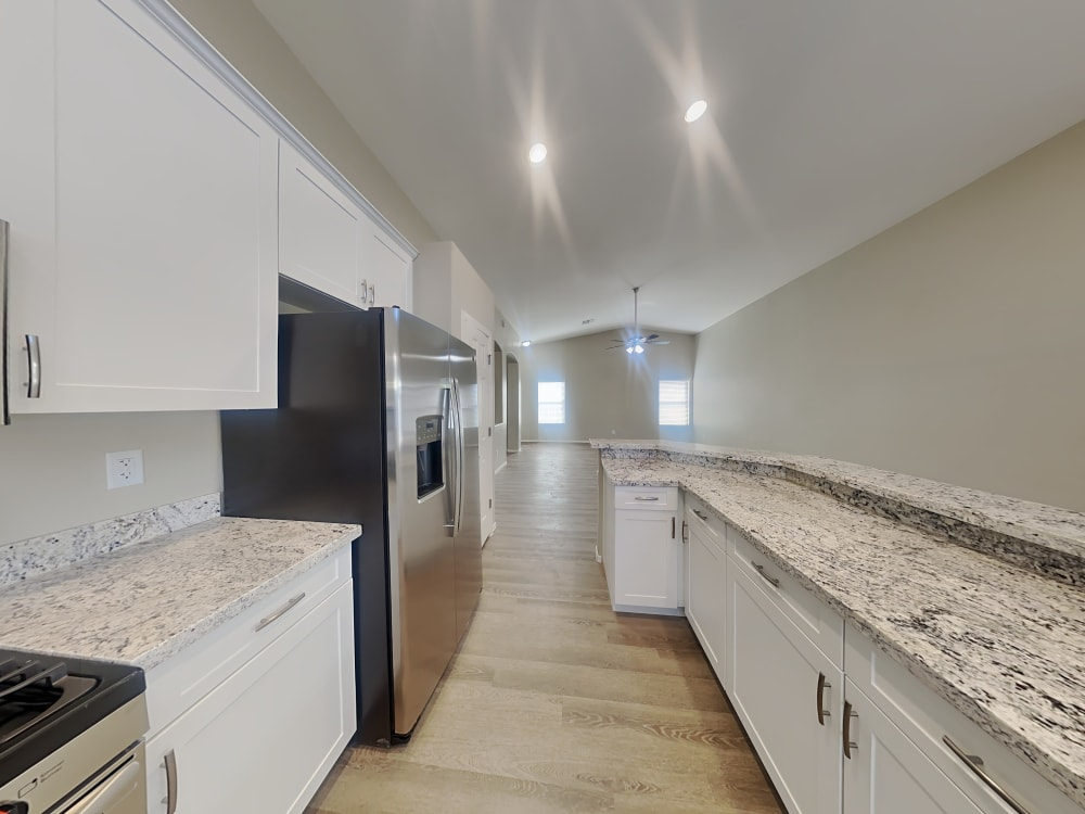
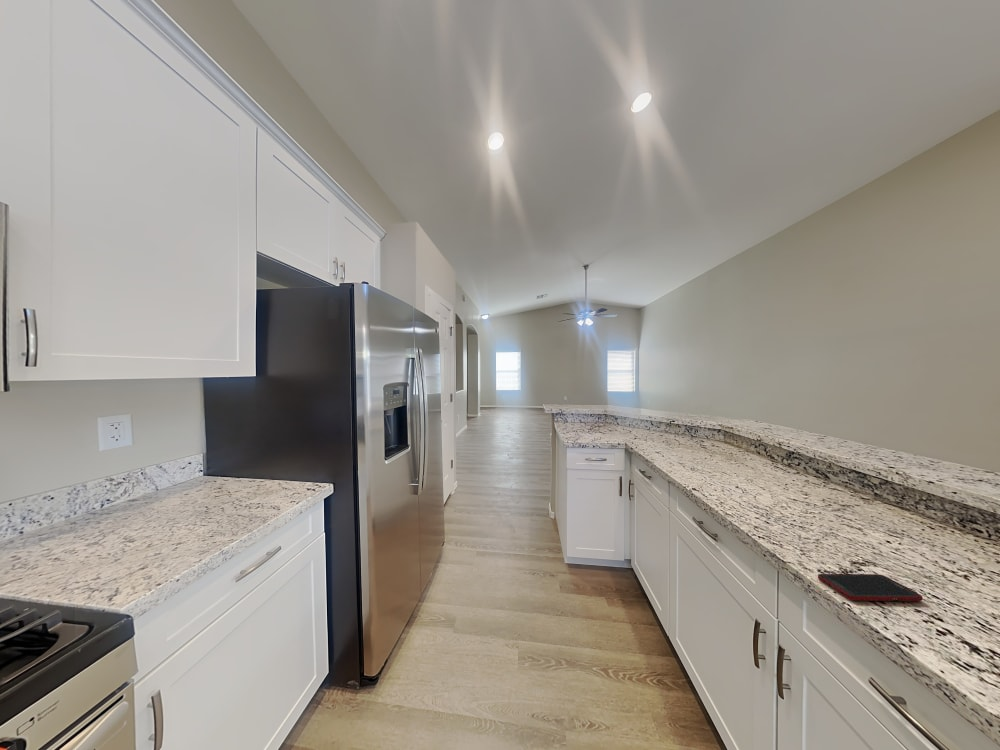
+ cell phone [817,573,923,602]
